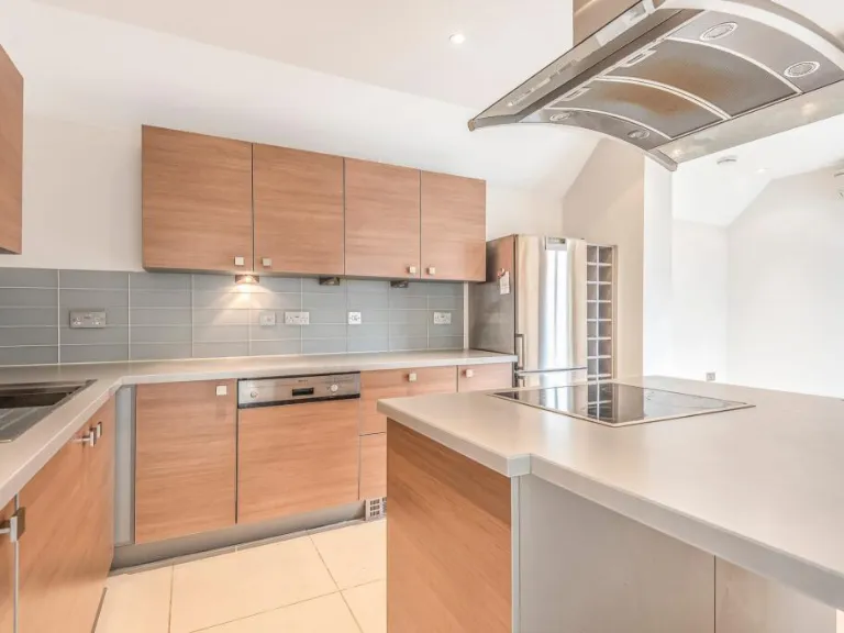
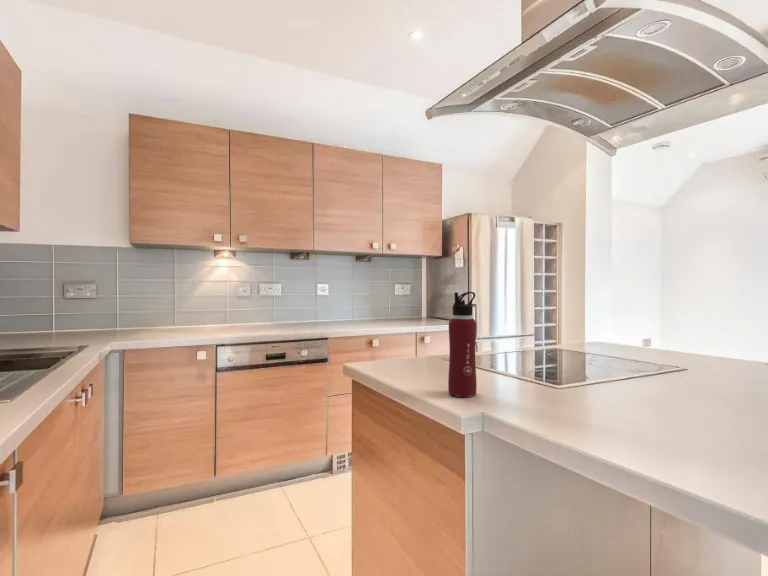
+ water bottle [447,291,477,398]
